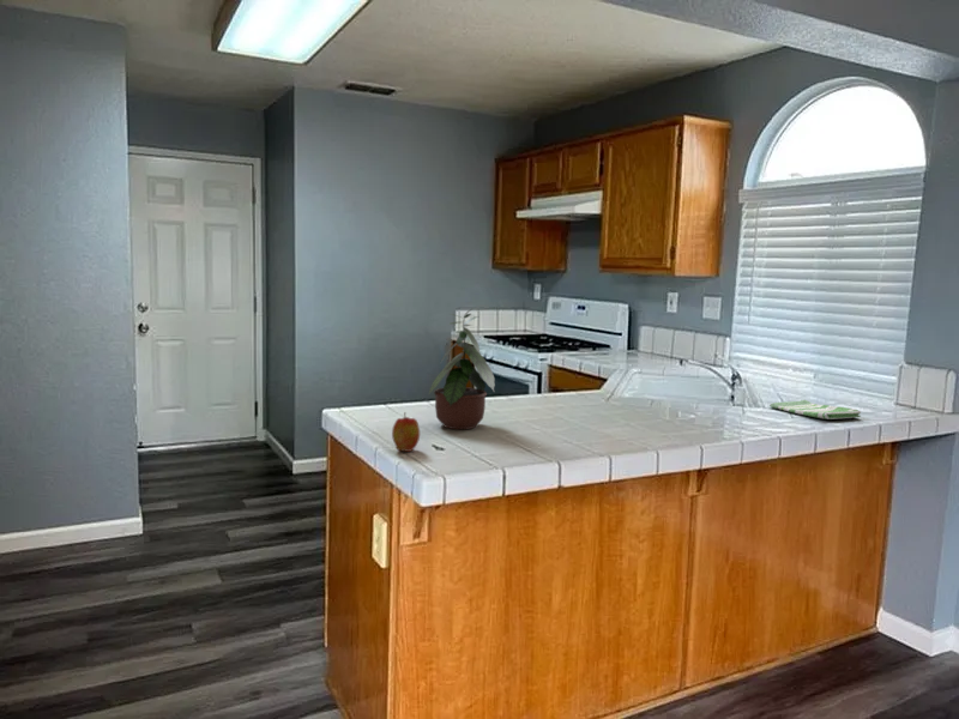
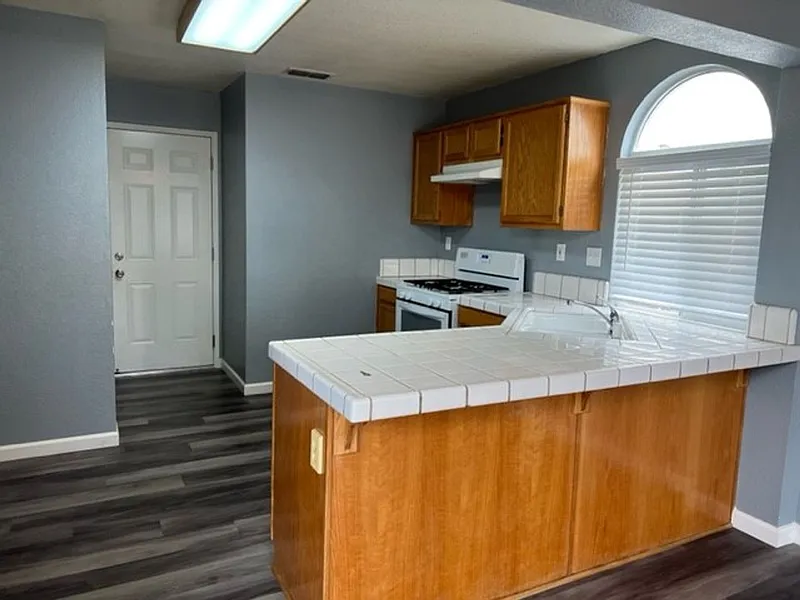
- apple [391,411,421,453]
- potted plant [427,307,496,430]
- dish towel [768,399,862,421]
